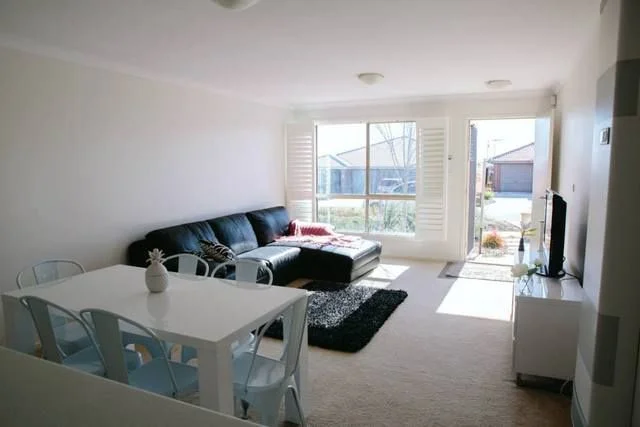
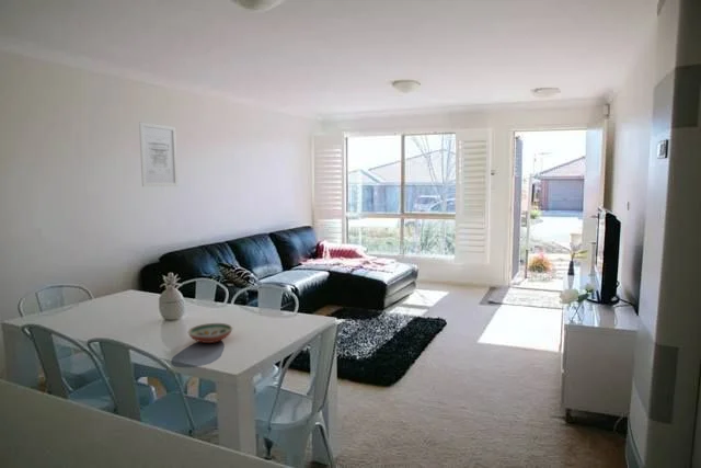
+ decorative bowl [187,322,234,344]
+ wall art [138,122,180,187]
